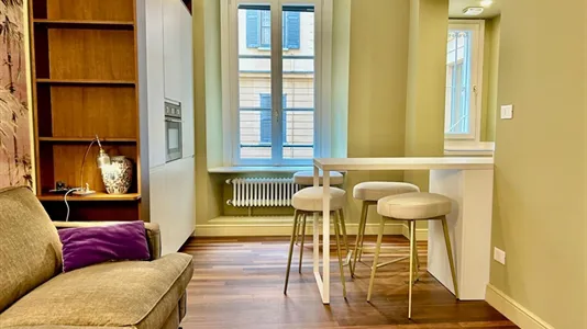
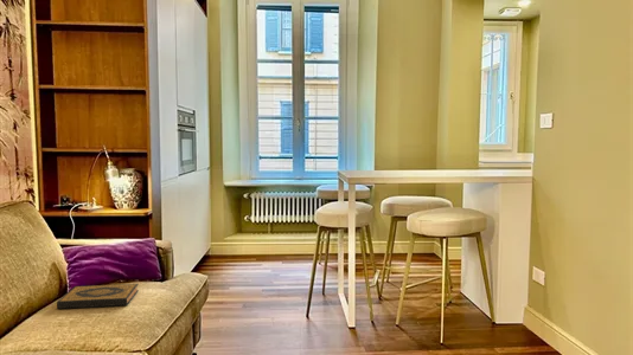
+ hardback book [56,283,140,310]
